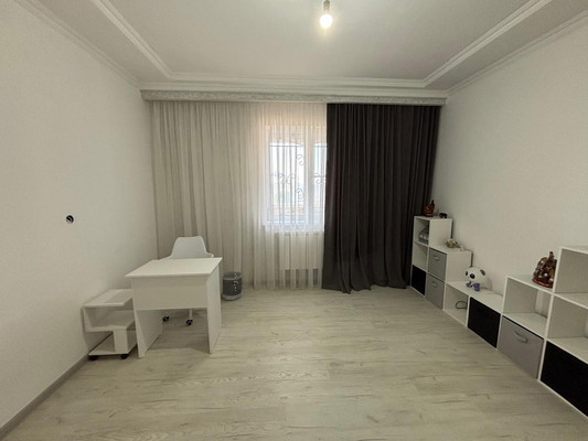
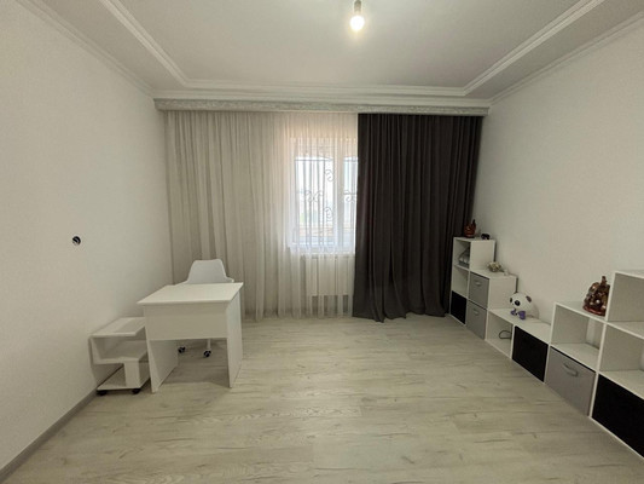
- wastebasket [221,270,244,301]
